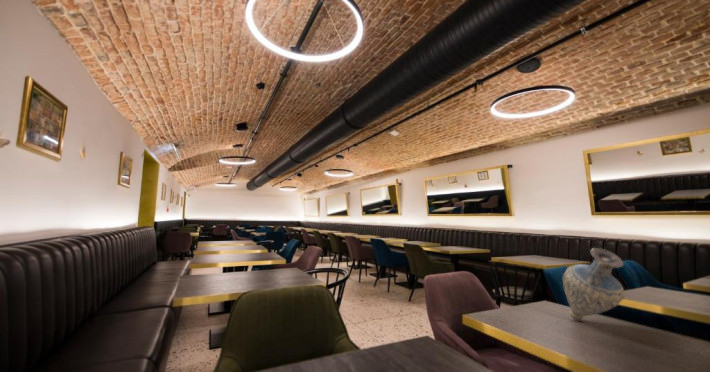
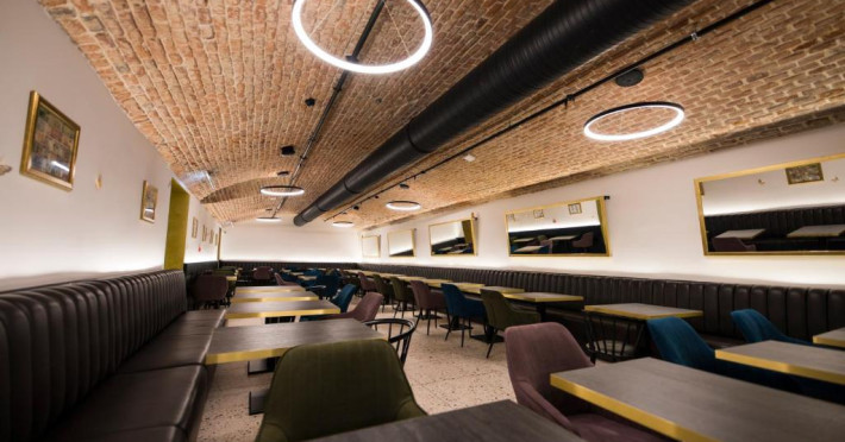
- vase [562,247,626,322]
